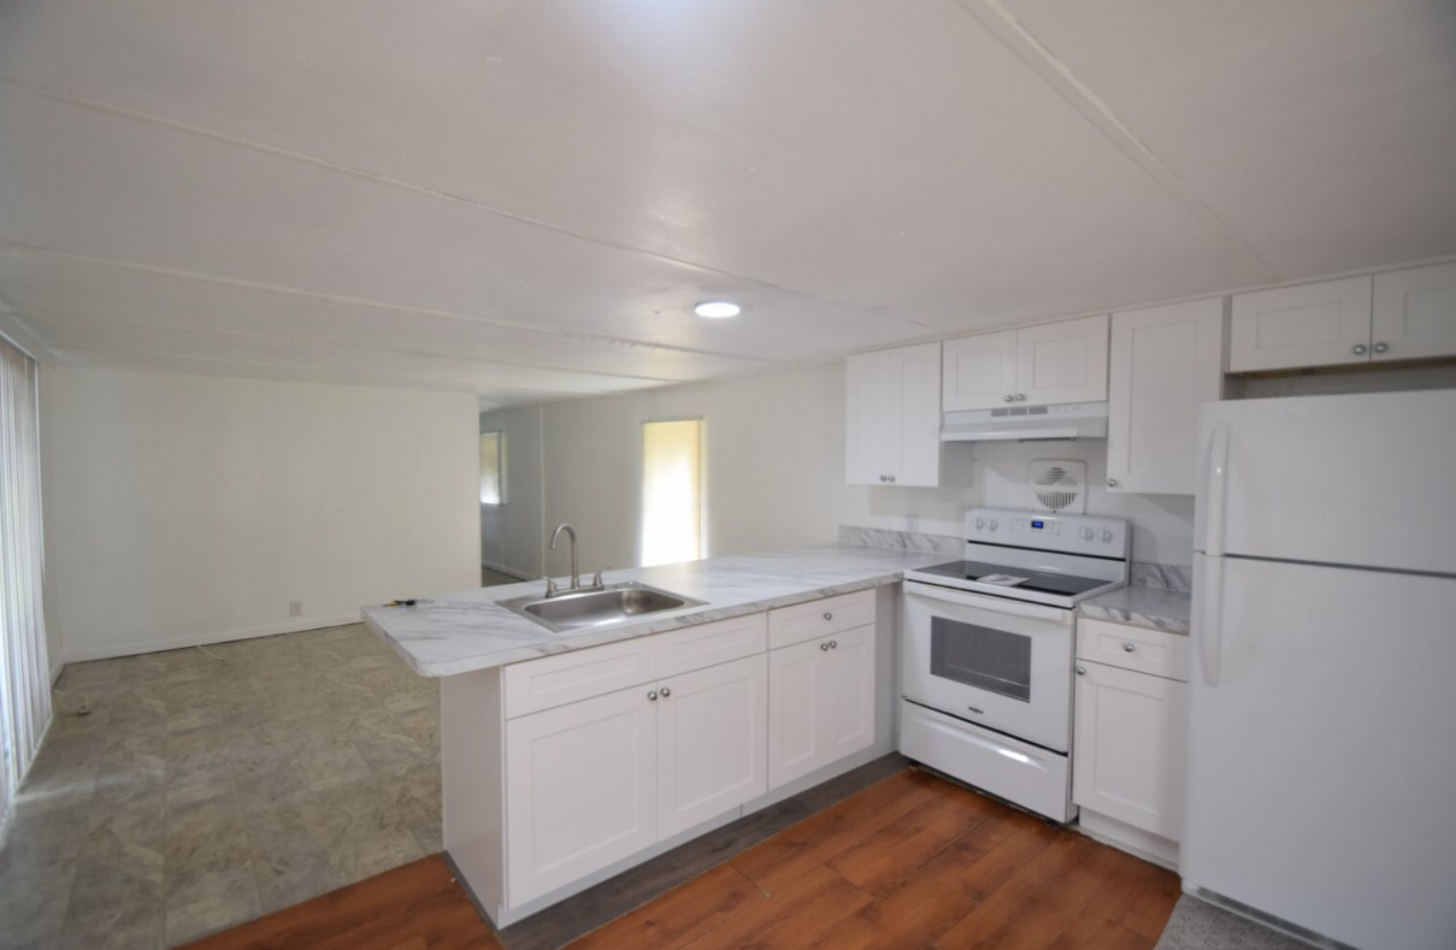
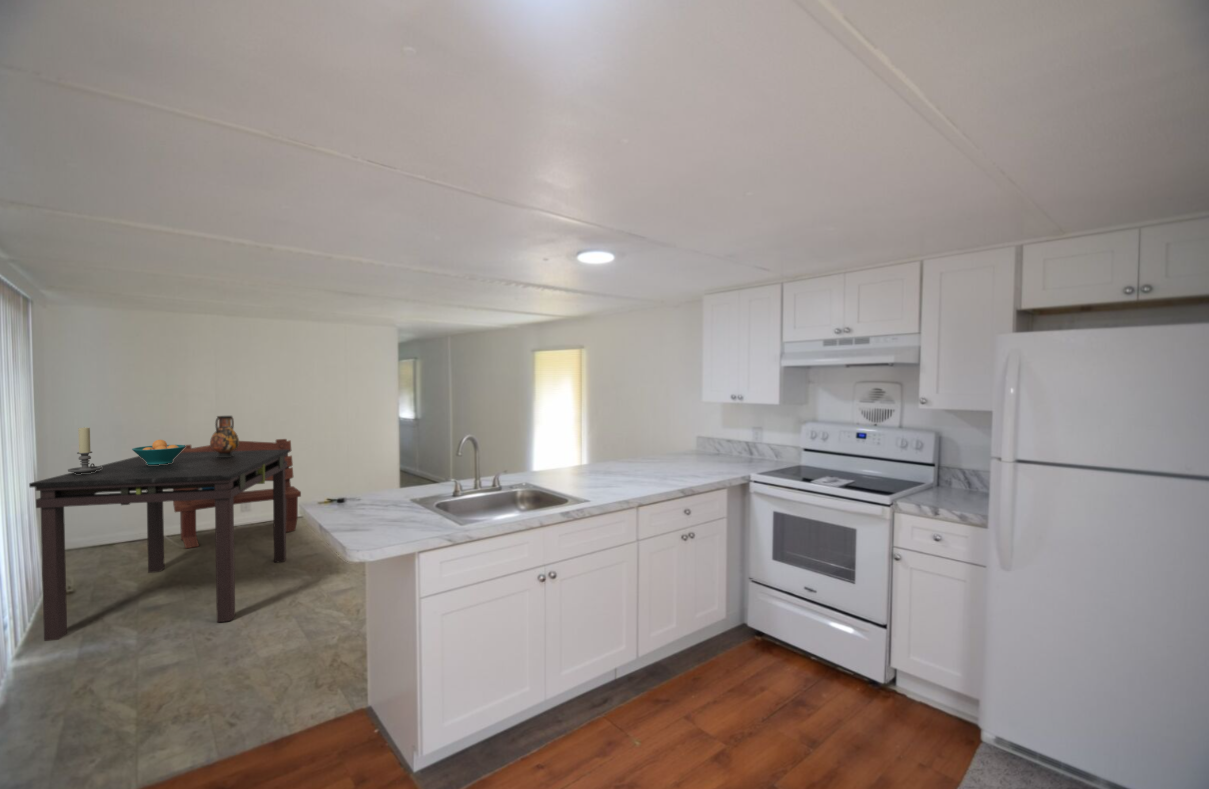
+ dining table [28,449,290,642]
+ candle holder [67,426,102,474]
+ vase [209,415,240,457]
+ fruit bowl [131,439,186,465]
+ bench [172,438,302,549]
